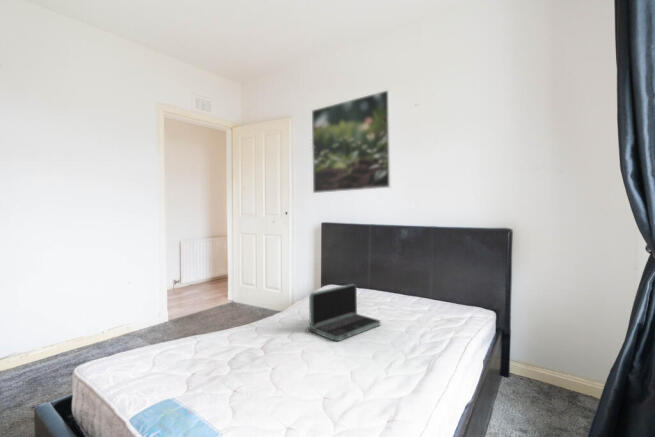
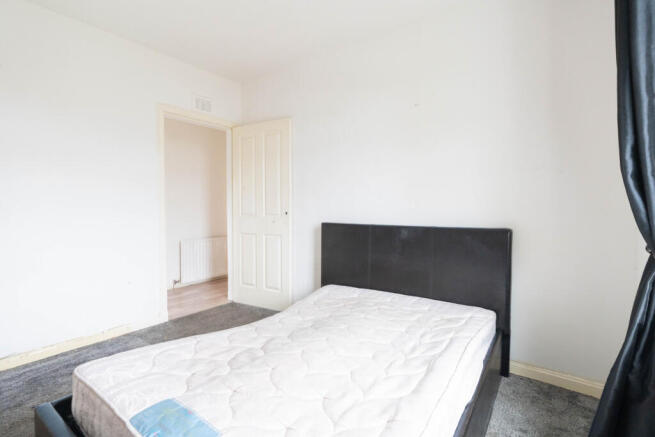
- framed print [311,89,392,194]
- laptop [304,283,381,342]
